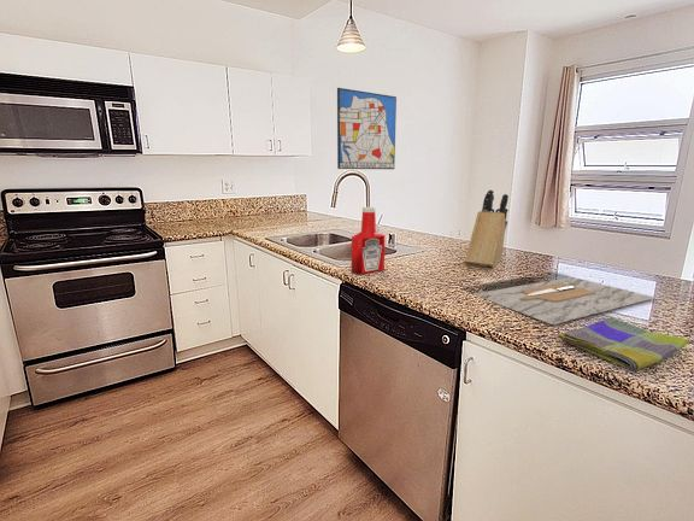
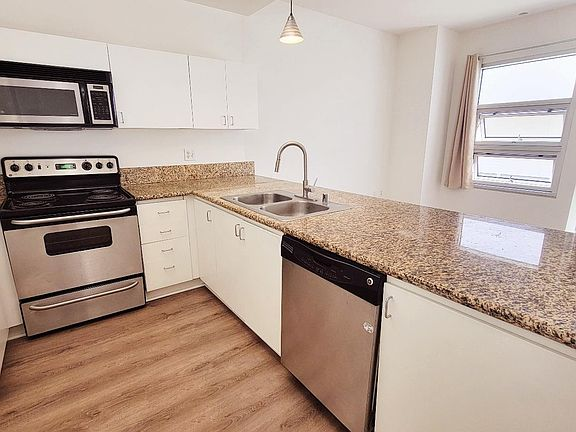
- cutting board [472,275,657,326]
- soap bottle [351,206,387,275]
- knife block [464,188,510,271]
- dish towel [557,316,690,371]
- wall art [336,87,398,170]
